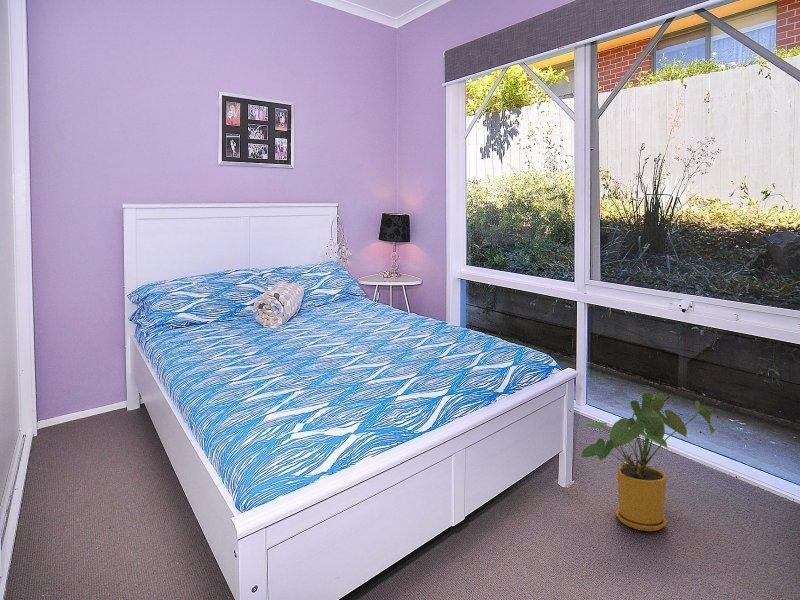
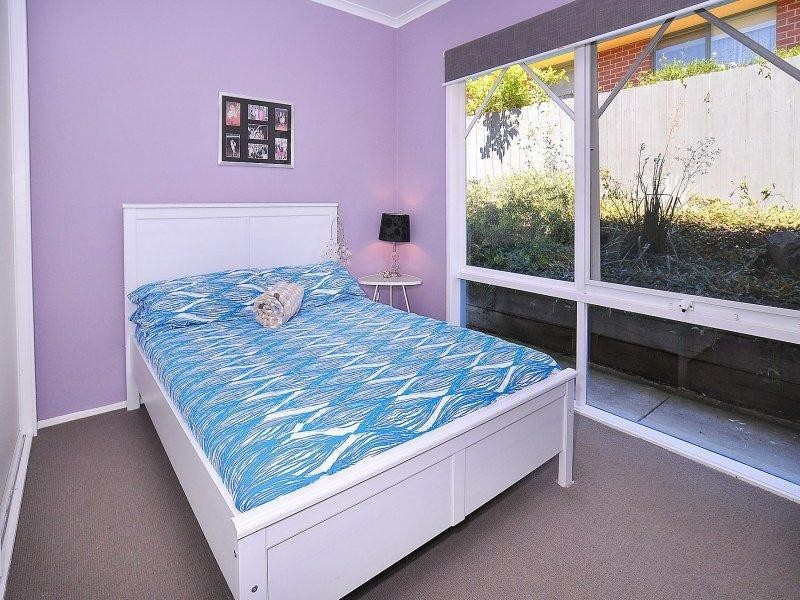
- house plant [578,392,716,532]
